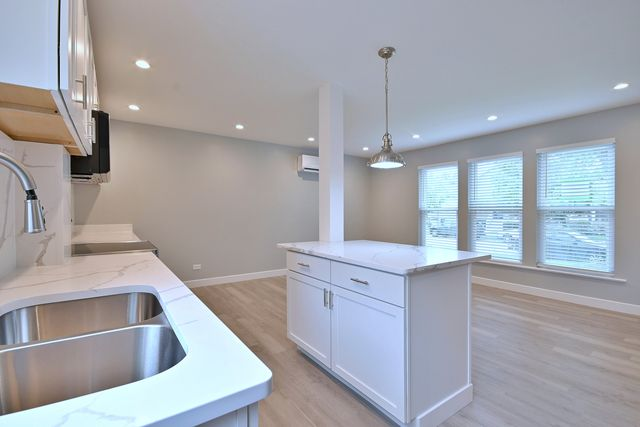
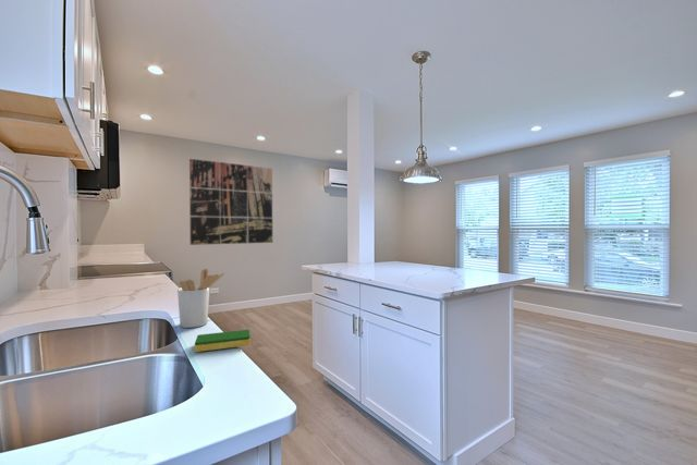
+ dish sponge [194,329,252,353]
+ utensil holder [176,268,225,329]
+ wall art [188,158,273,246]
